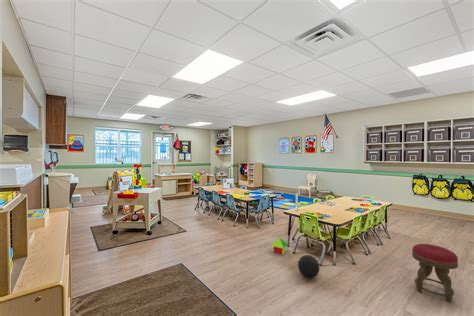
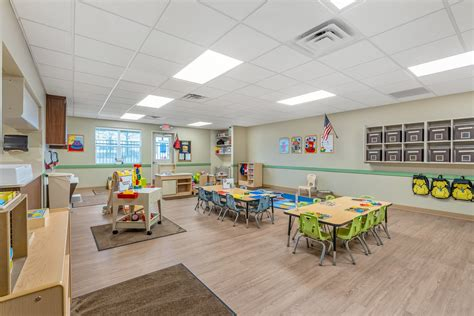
- stool [411,243,459,303]
- toy house [270,237,289,255]
- ball [297,254,320,279]
